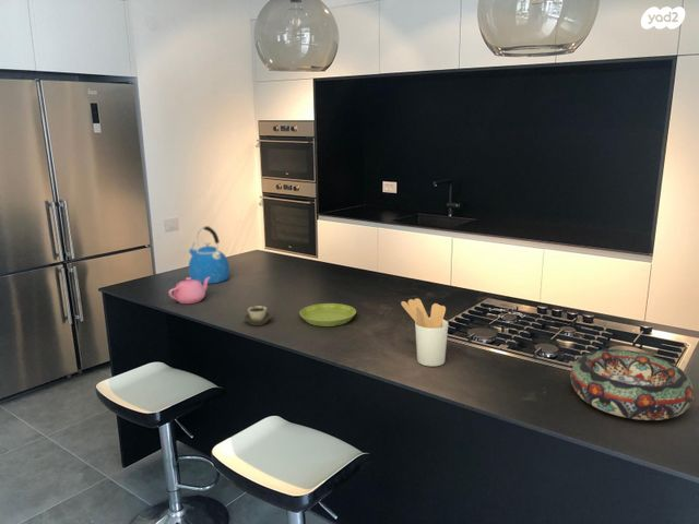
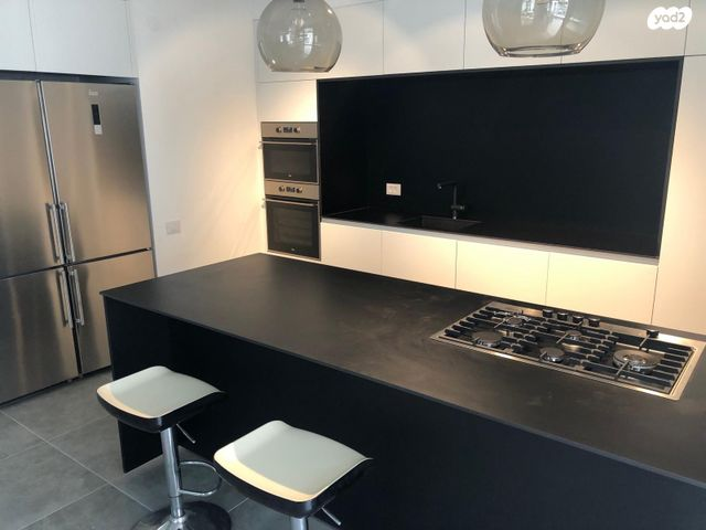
- kettle [188,225,230,285]
- decorative bowl [569,348,695,421]
- utensil holder [400,298,449,368]
- cup [242,305,273,326]
- teapot [167,276,210,305]
- saucer [298,302,357,327]
